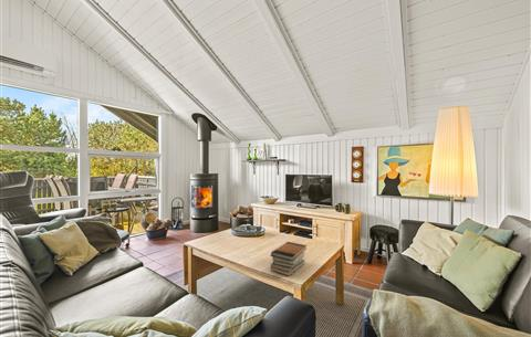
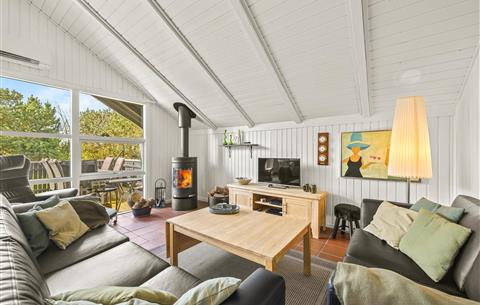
- book stack [269,241,308,277]
